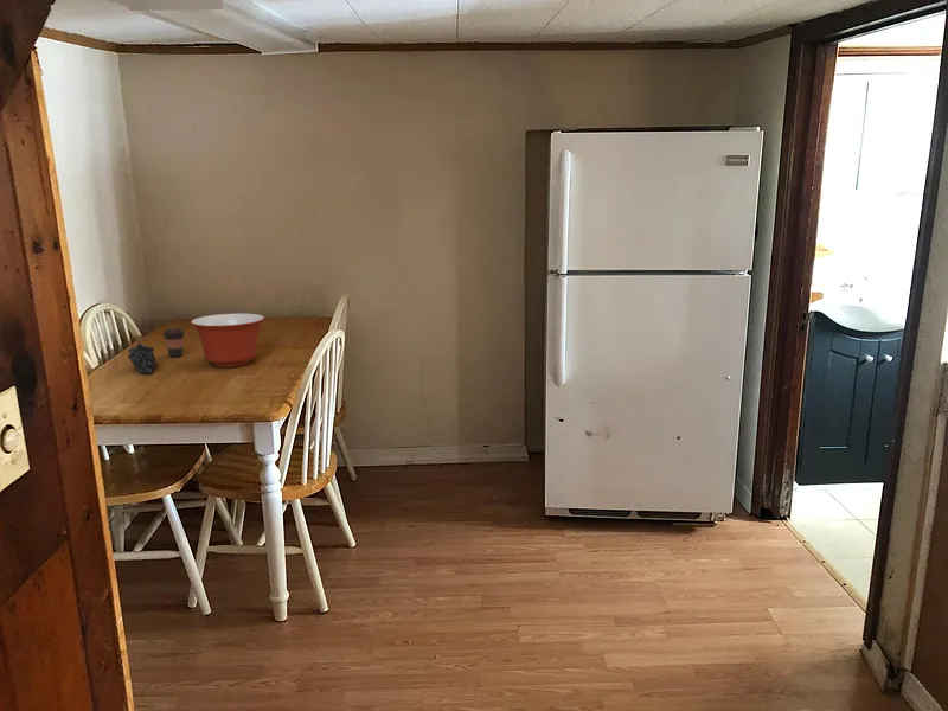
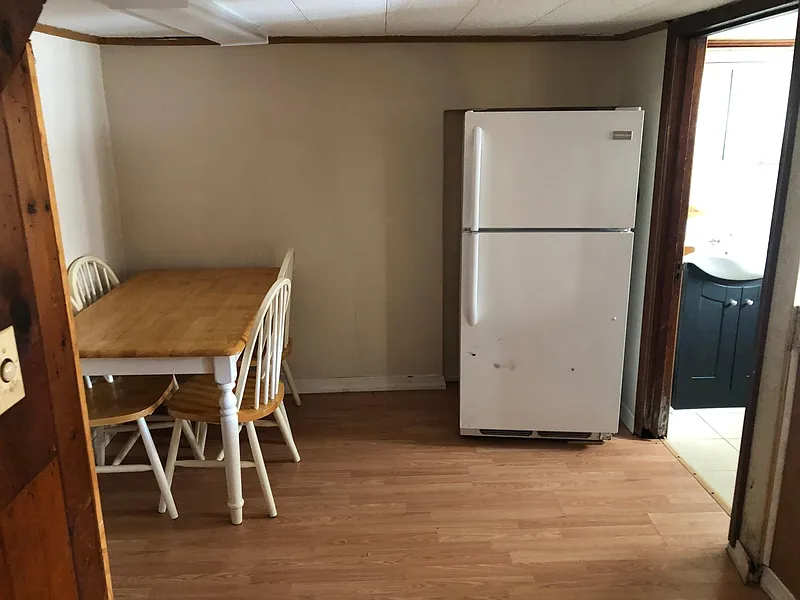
- coffee cup [161,327,186,358]
- mixing bowl [190,313,265,369]
- fruit [127,342,158,374]
